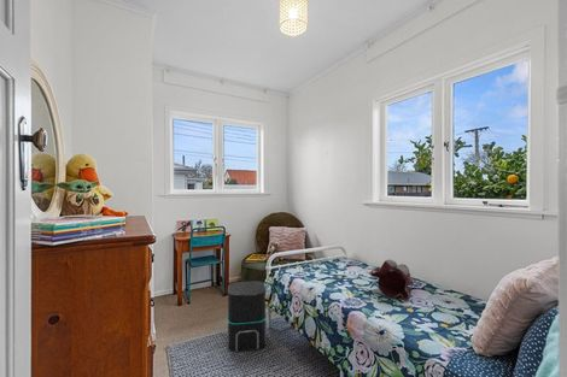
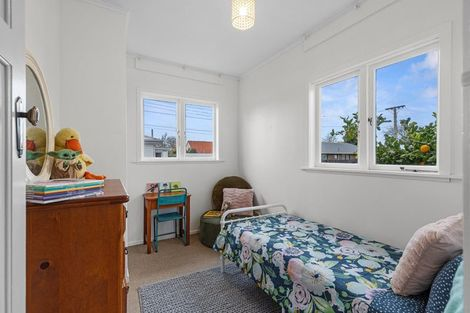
- teddy bear [369,259,414,301]
- speaker [227,279,268,353]
